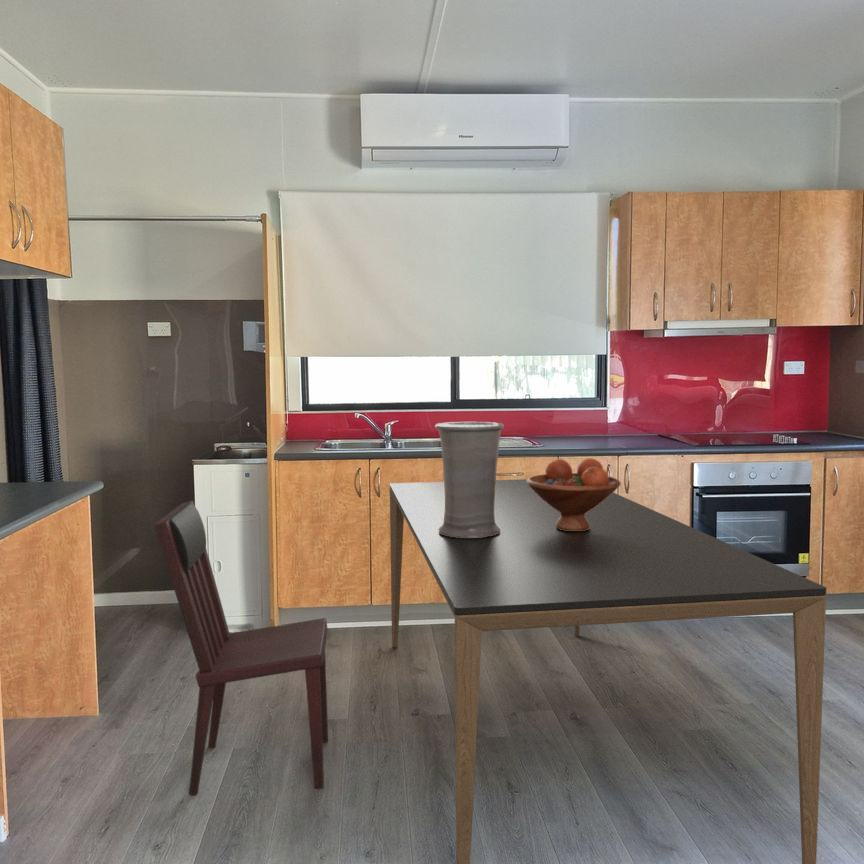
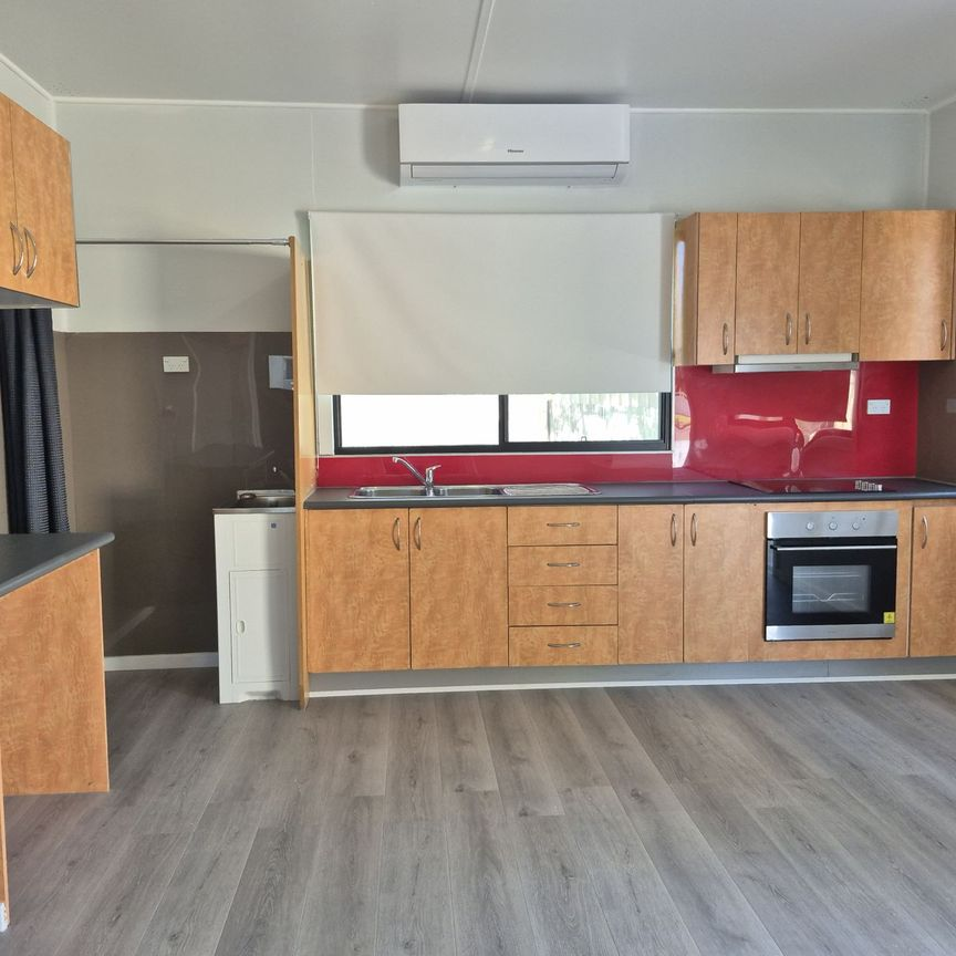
- dining table [389,478,828,864]
- fruit bowl [526,457,622,531]
- dining chair [153,500,329,796]
- vase [434,421,505,538]
